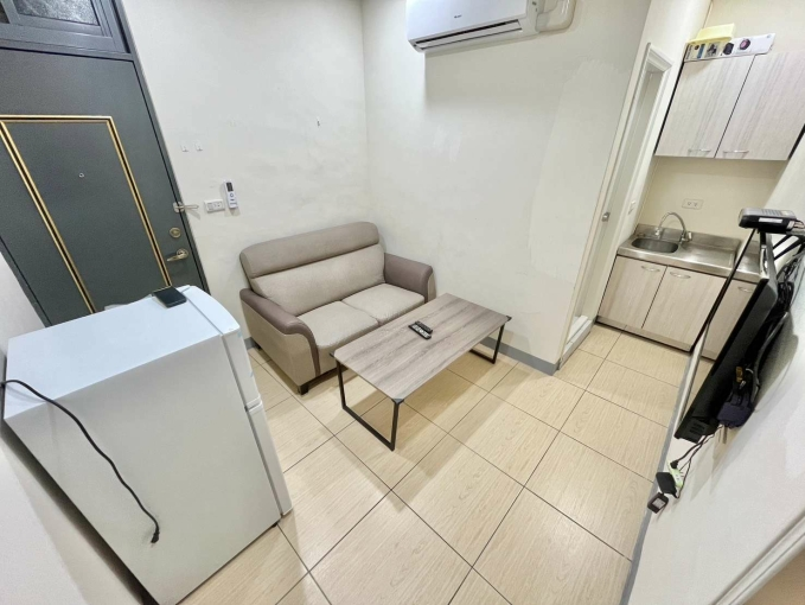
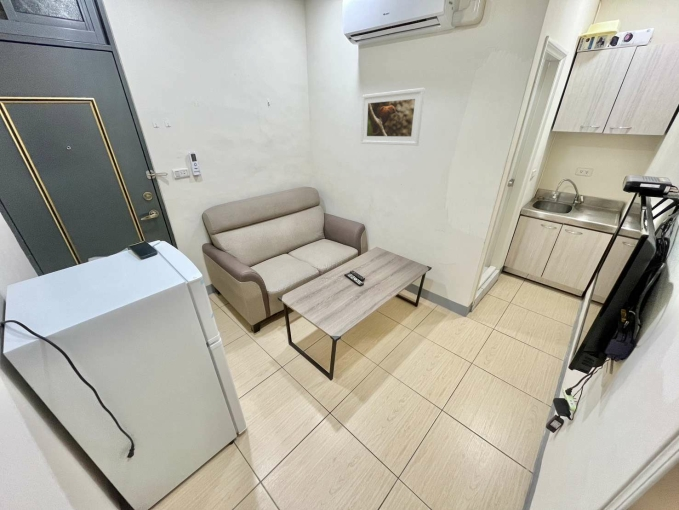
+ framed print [360,87,426,147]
